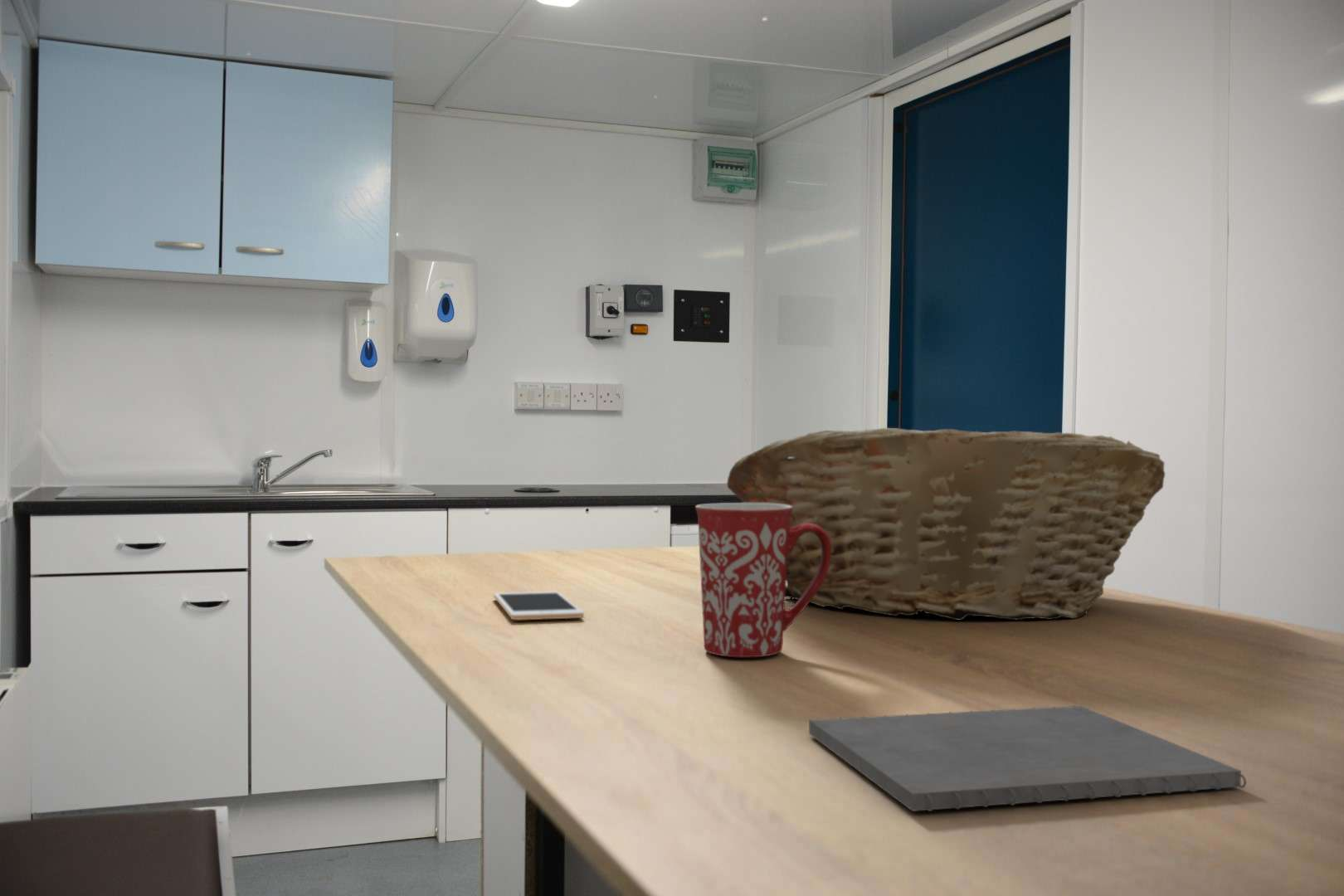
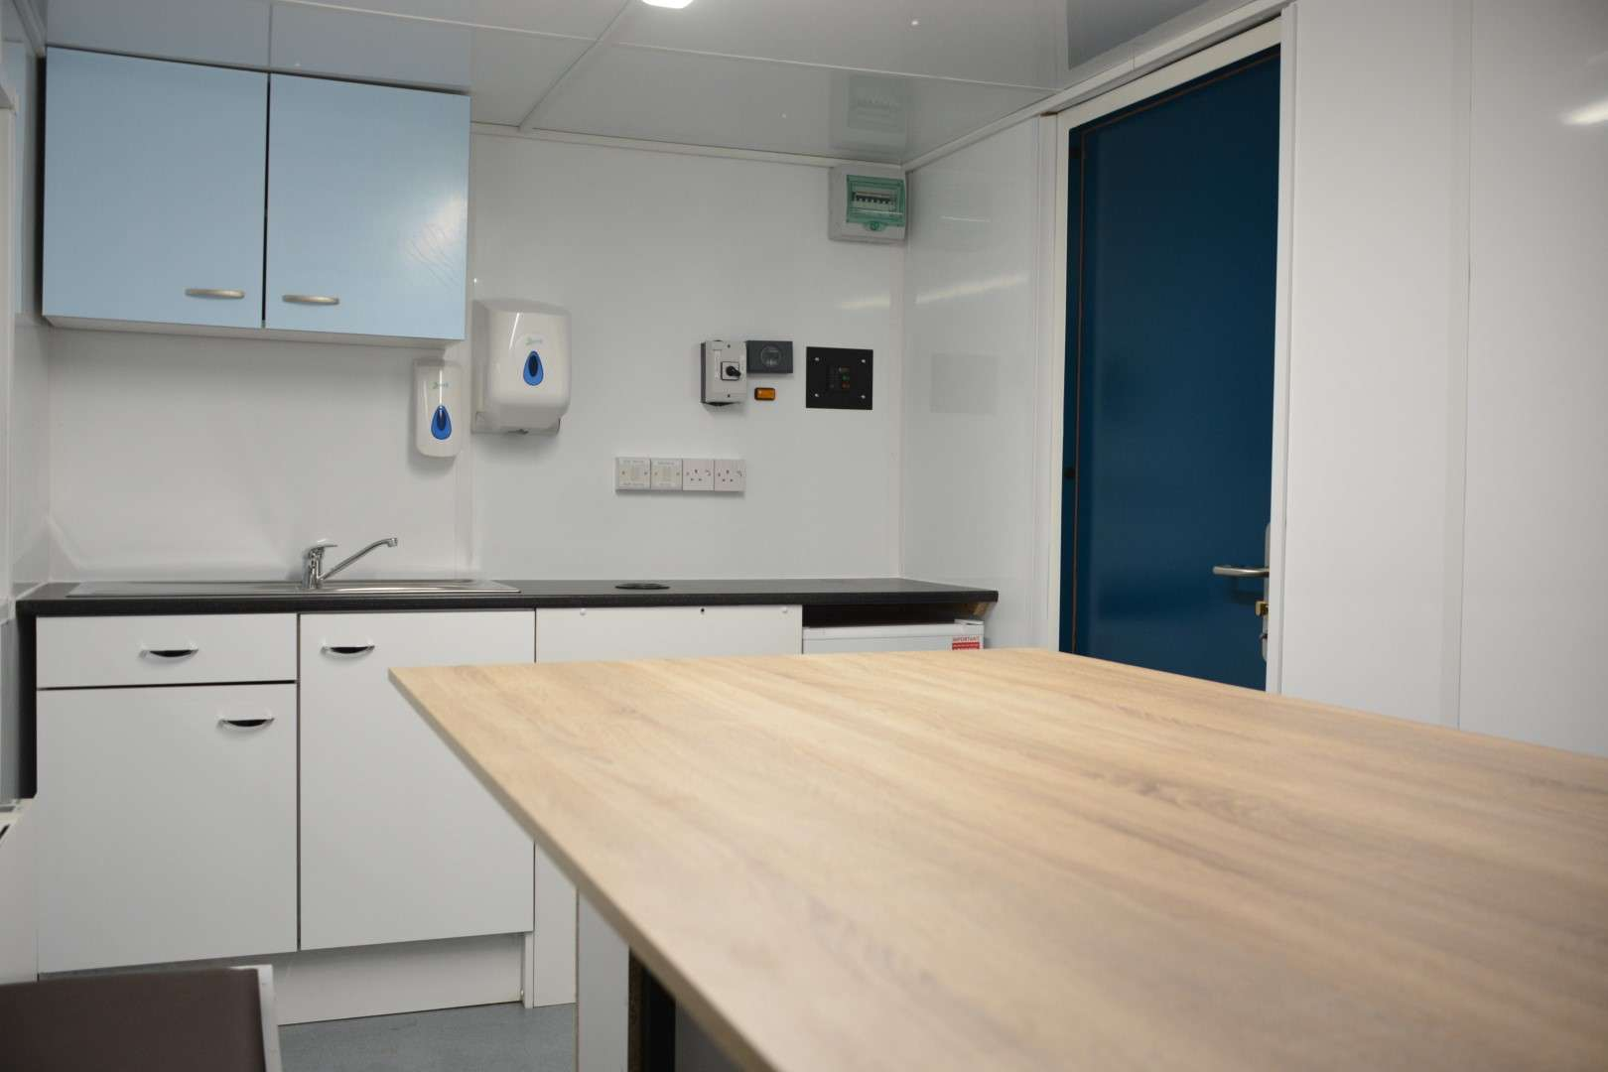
- mug [694,502,831,658]
- fruit basket [726,427,1166,621]
- notepad [808,705,1247,812]
- cell phone [493,591,585,621]
